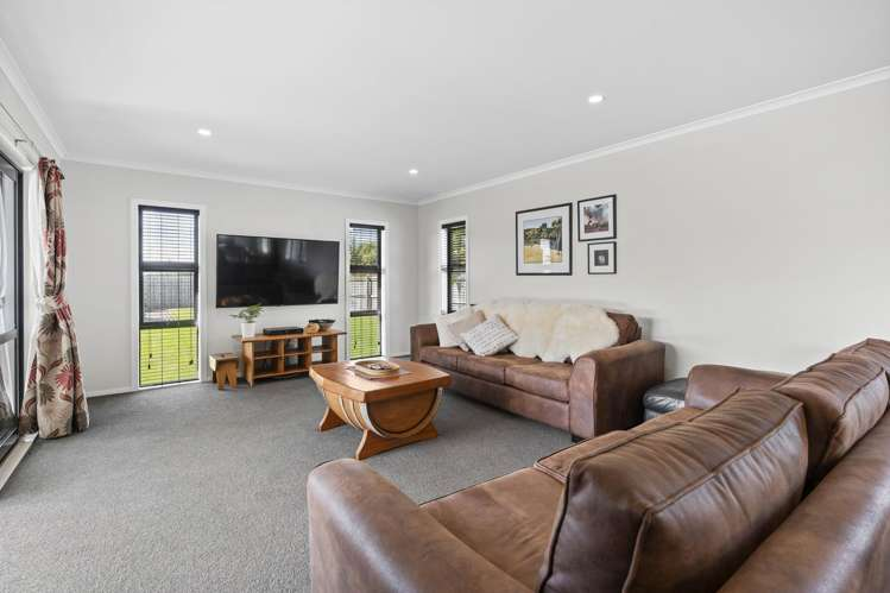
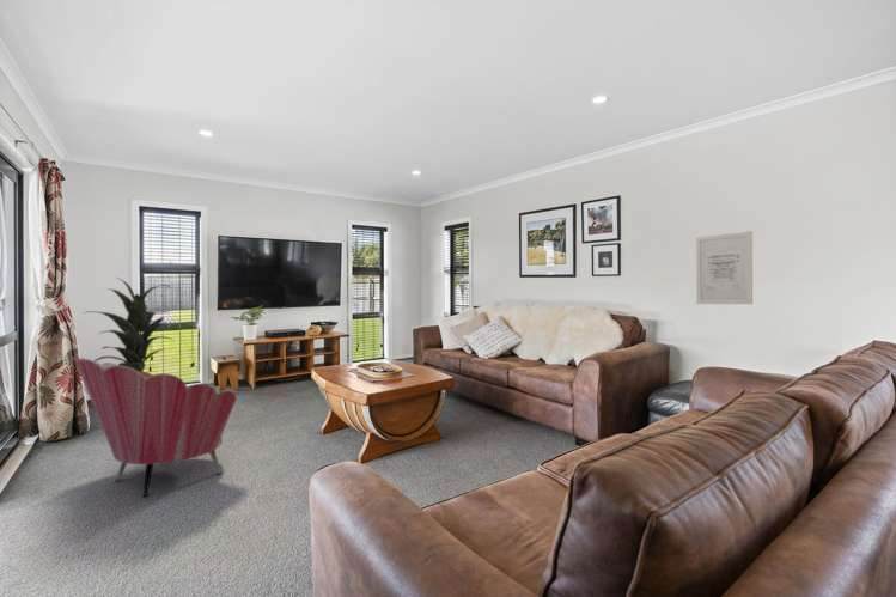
+ wall art [695,231,754,305]
+ indoor plant [83,276,175,371]
+ armchair [71,355,238,498]
